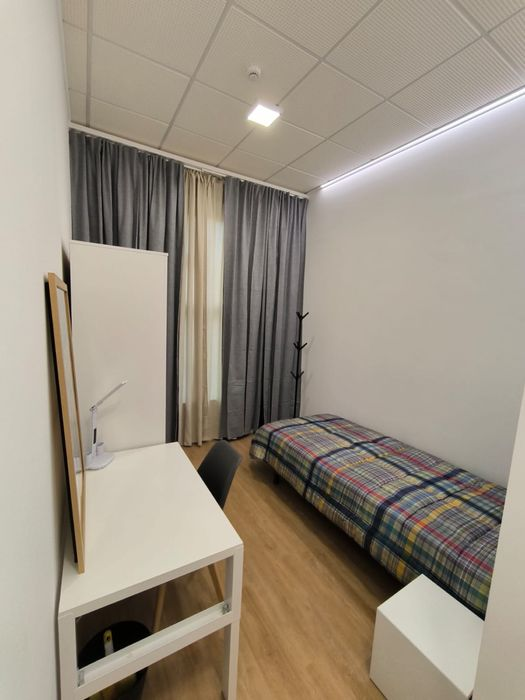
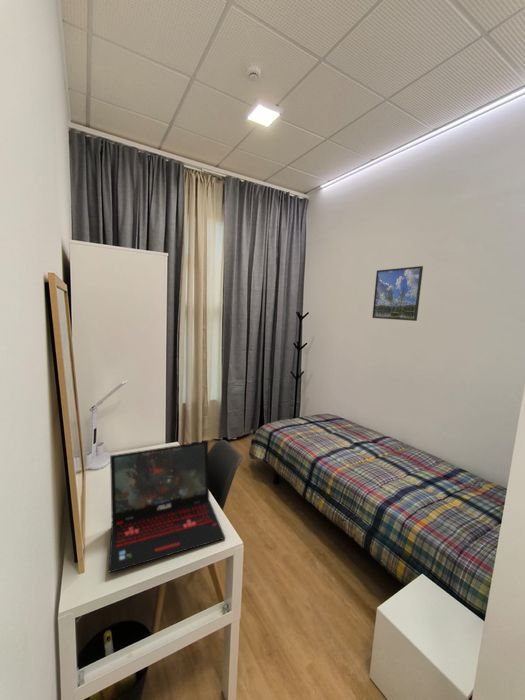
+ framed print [371,265,424,322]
+ laptop [108,440,226,574]
